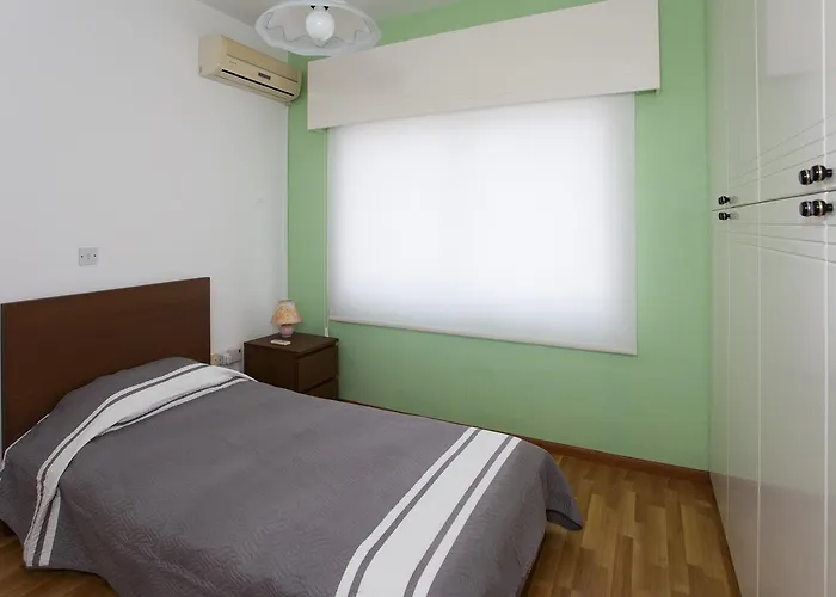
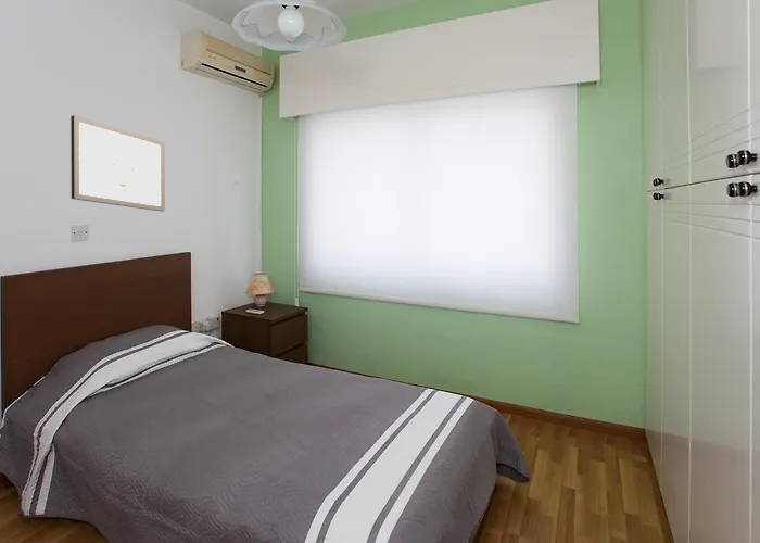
+ wall art [69,114,166,212]
